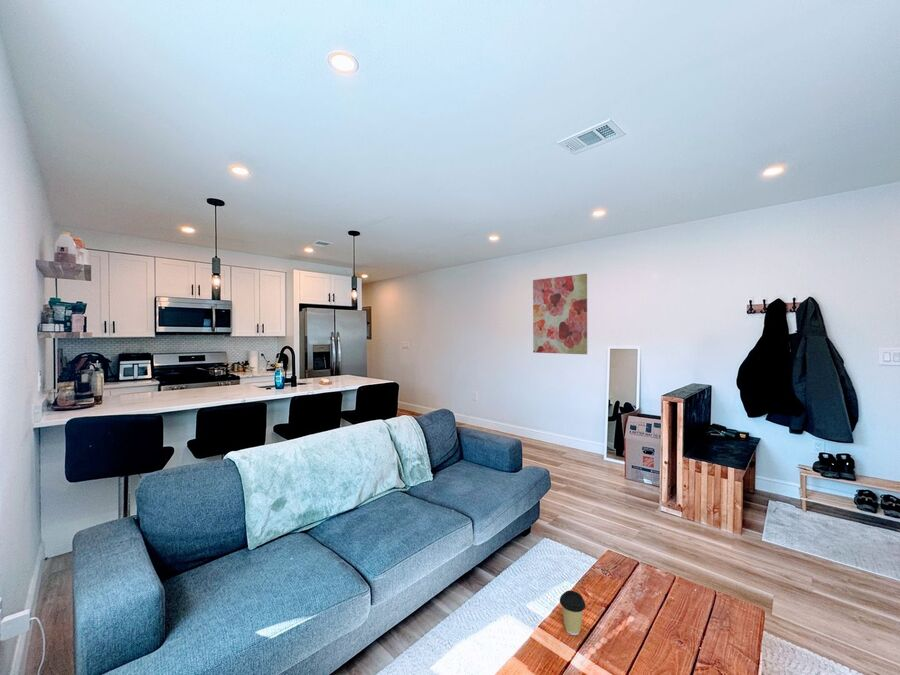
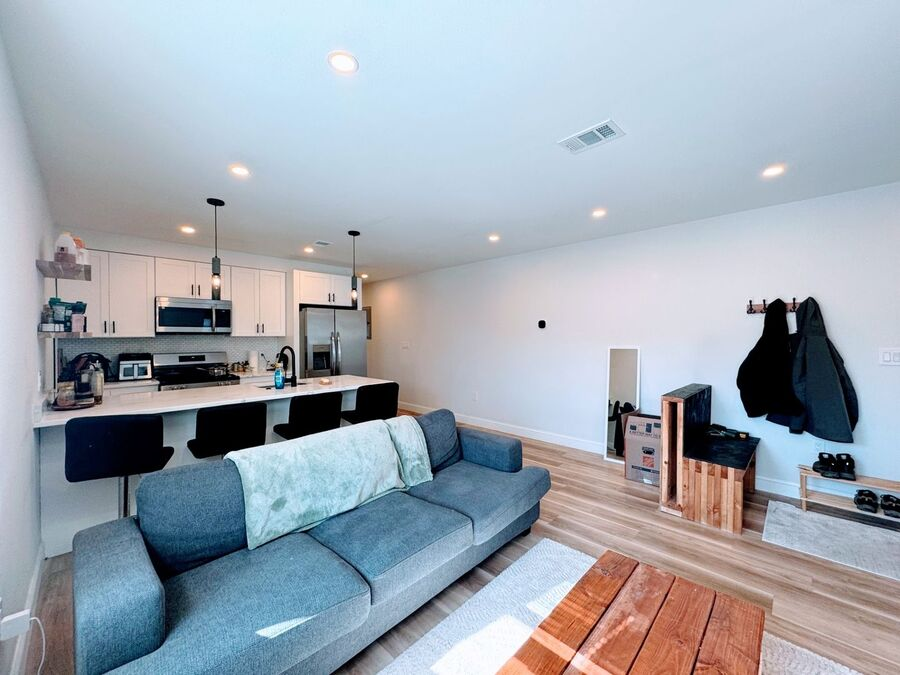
- wall art [532,273,588,355]
- coffee cup [559,589,586,636]
